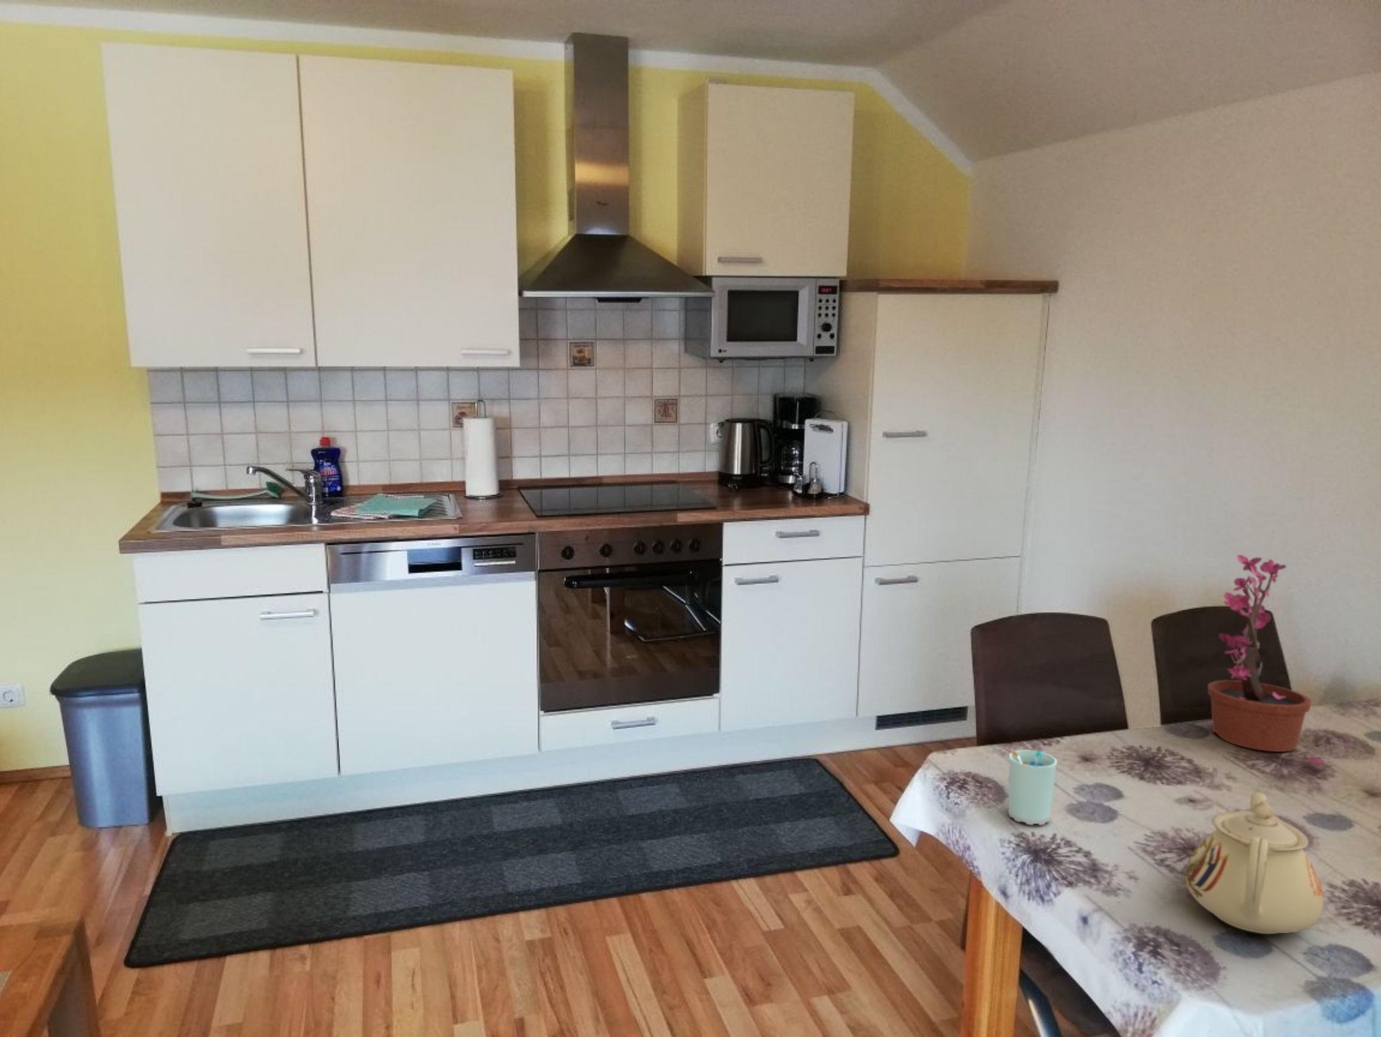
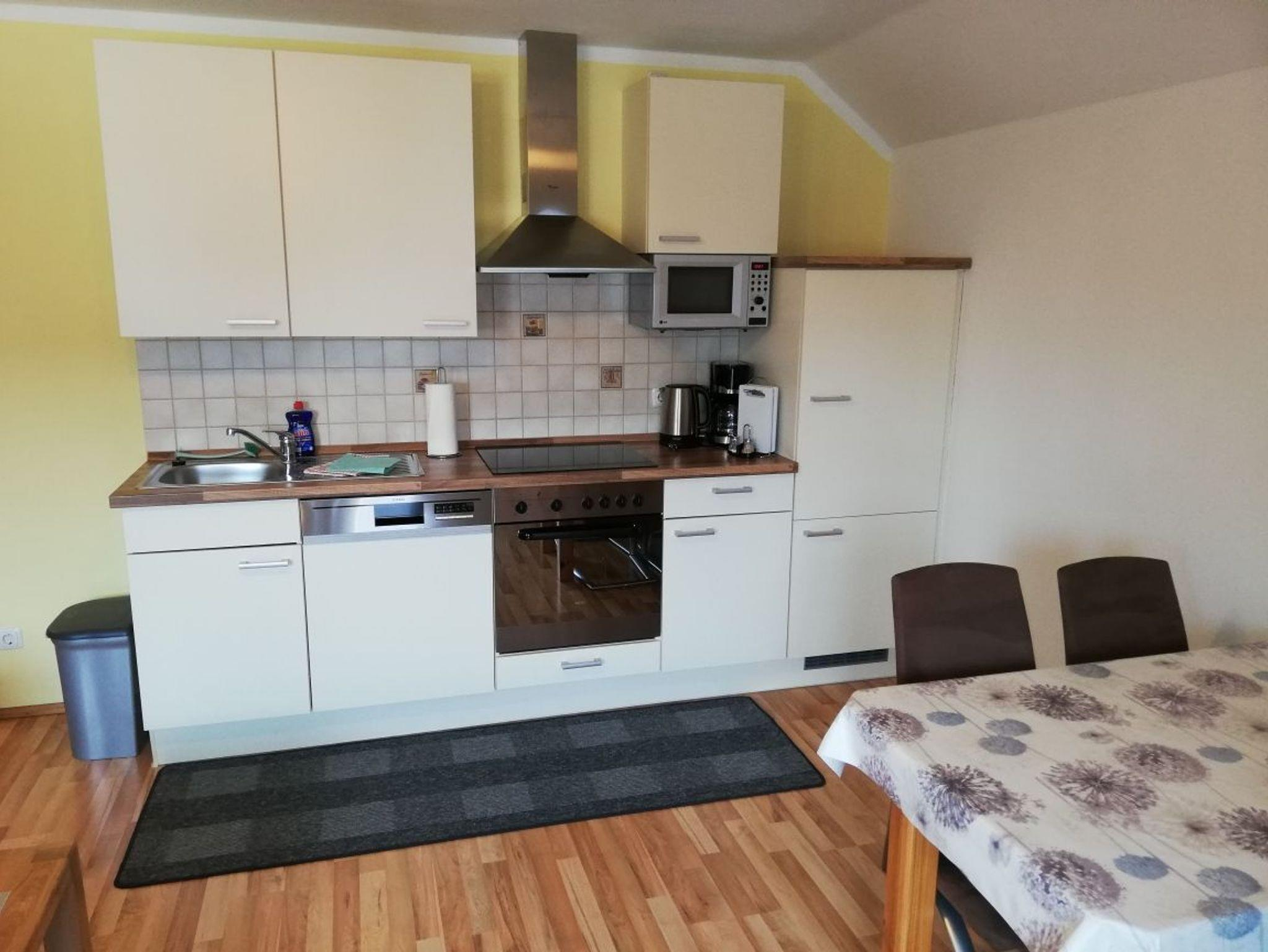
- teapot [1184,792,1324,935]
- cup [1007,749,1058,826]
- potted plant [1207,554,1324,769]
